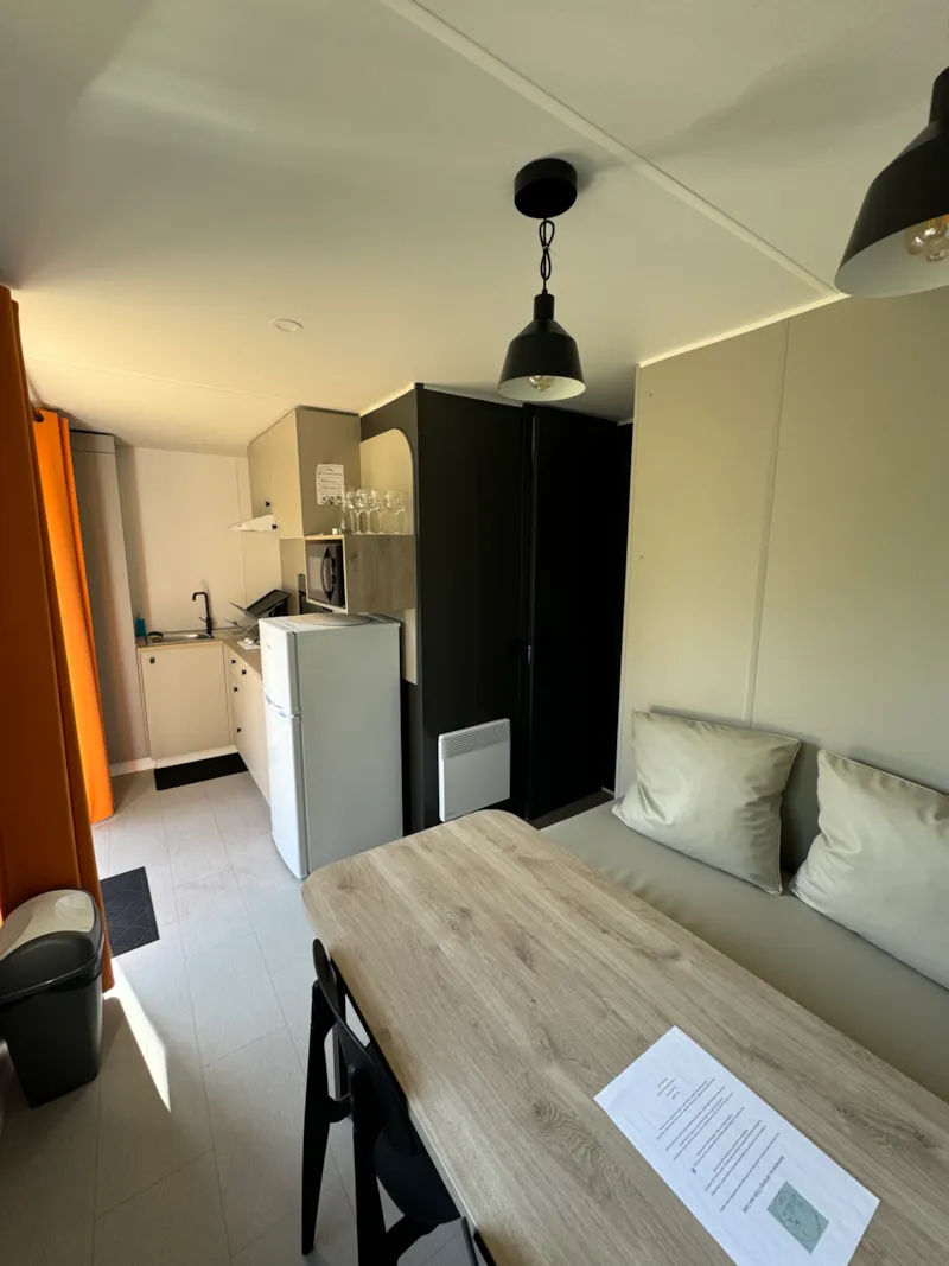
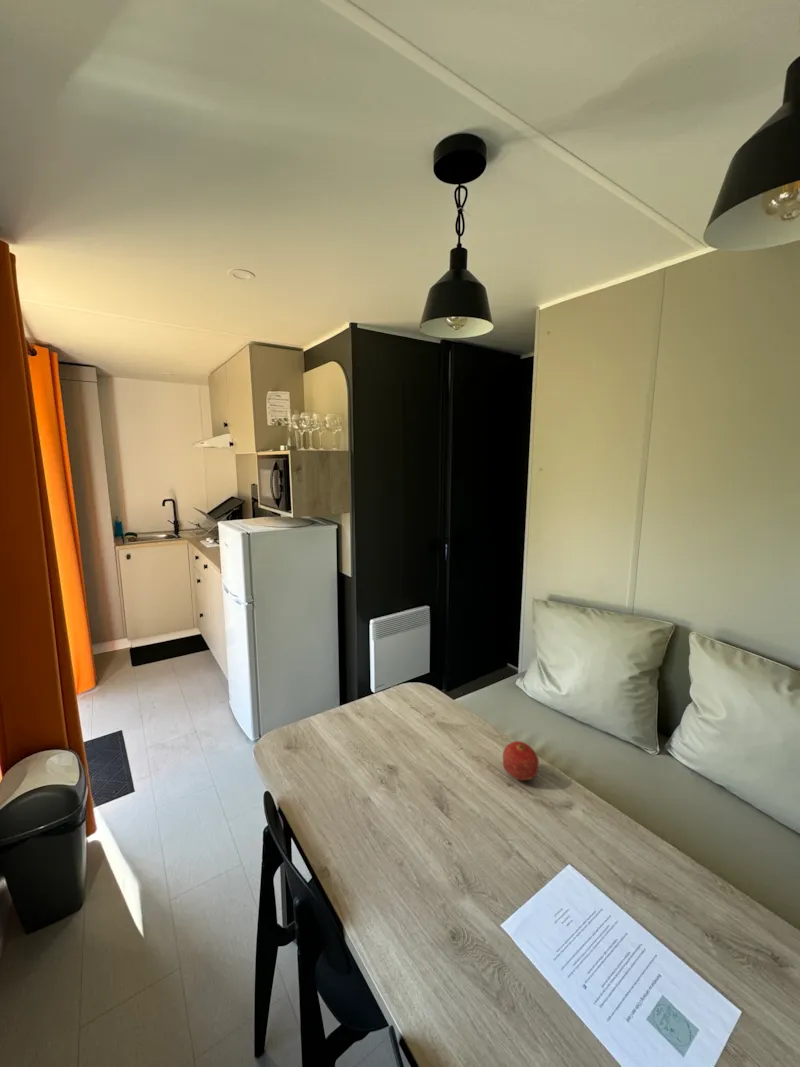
+ fruit [502,740,540,781]
